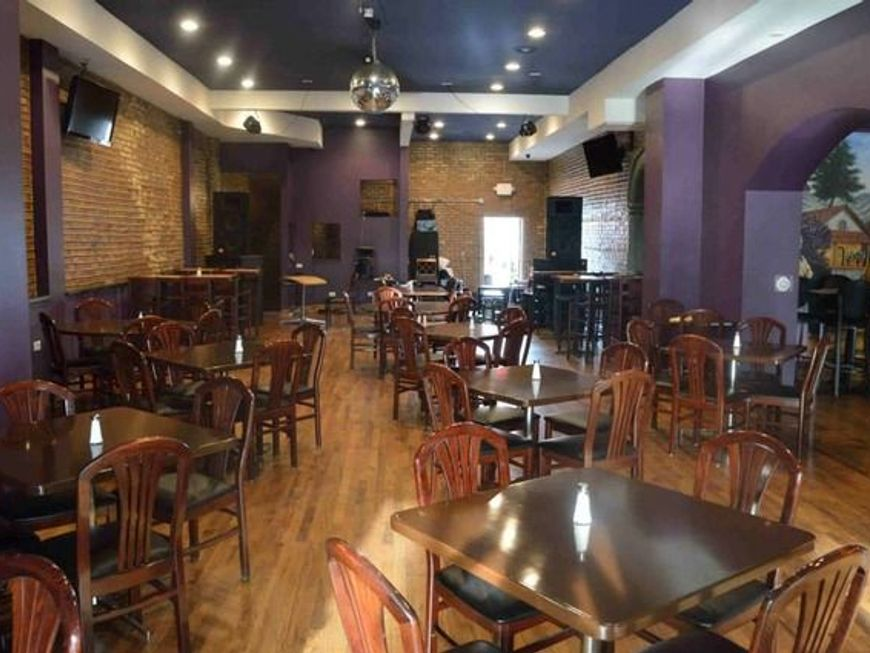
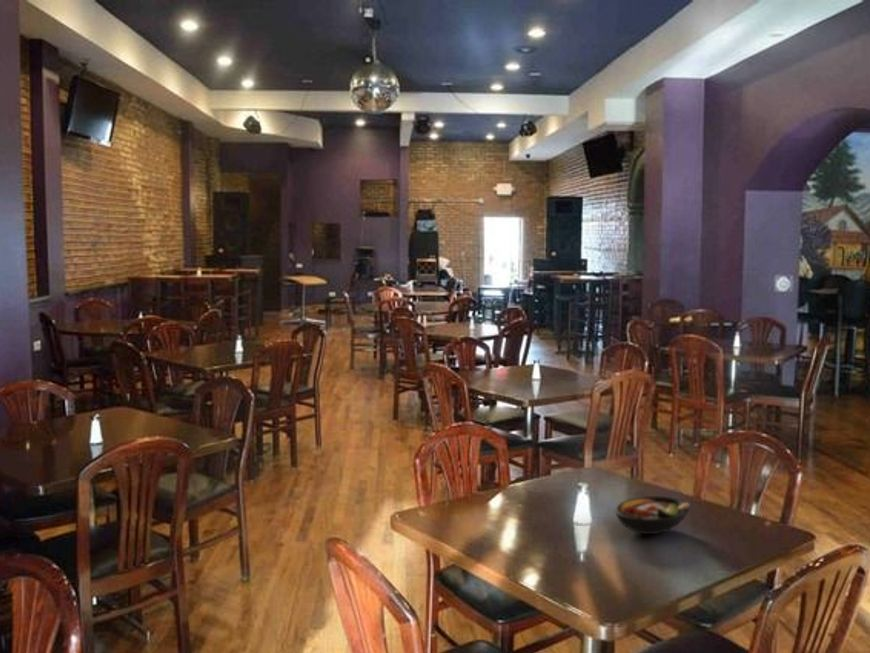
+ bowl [614,495,691,535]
